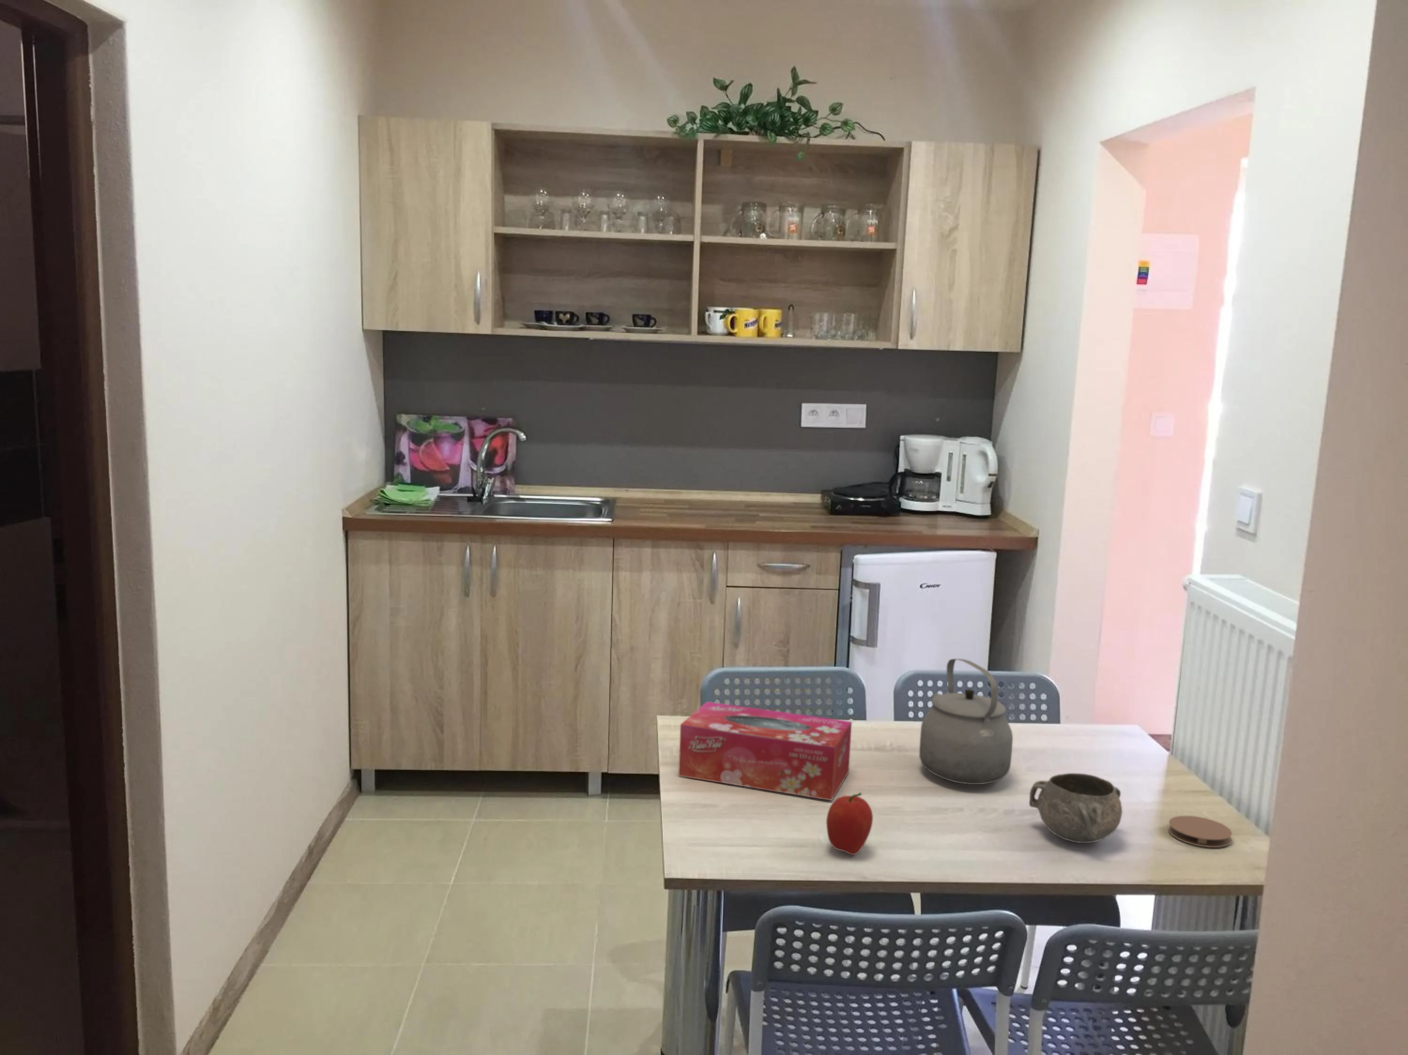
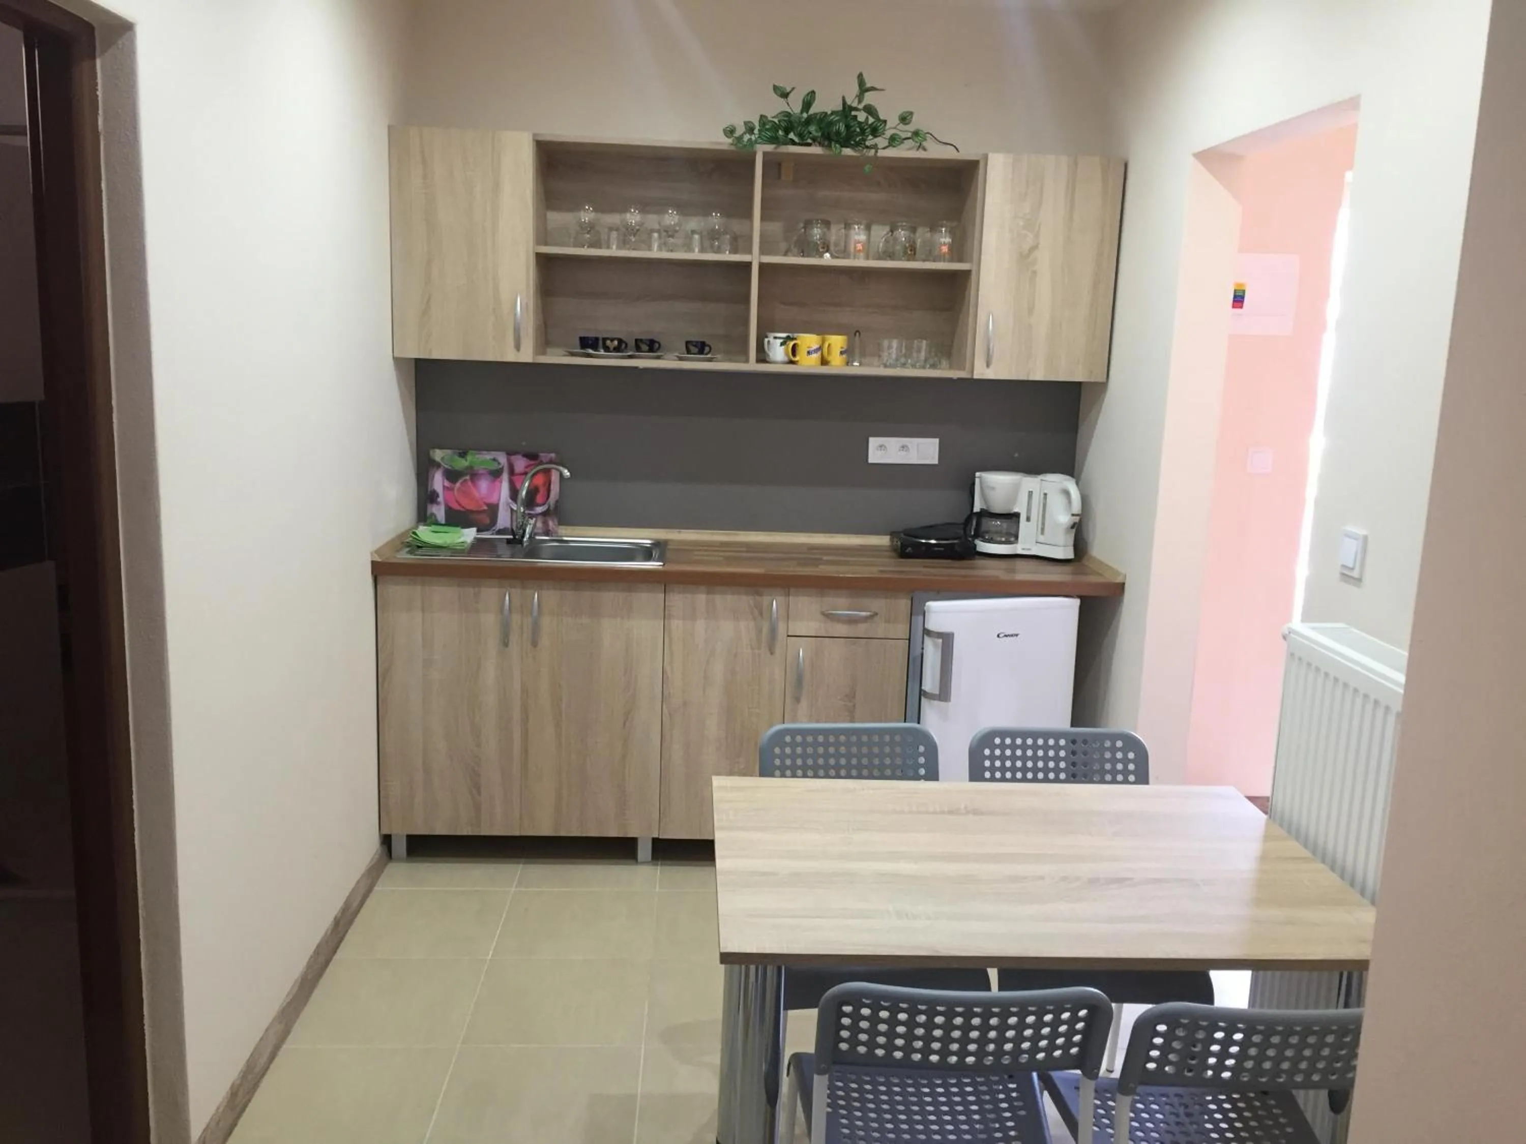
- tissue box [679,701,853,801]
- coaster [1167,815,1233,848]
- tea kettle [919,658,1013,785]
- decorative bowl [1029,772,1123,843]
- fruit [826,792,874,856]
